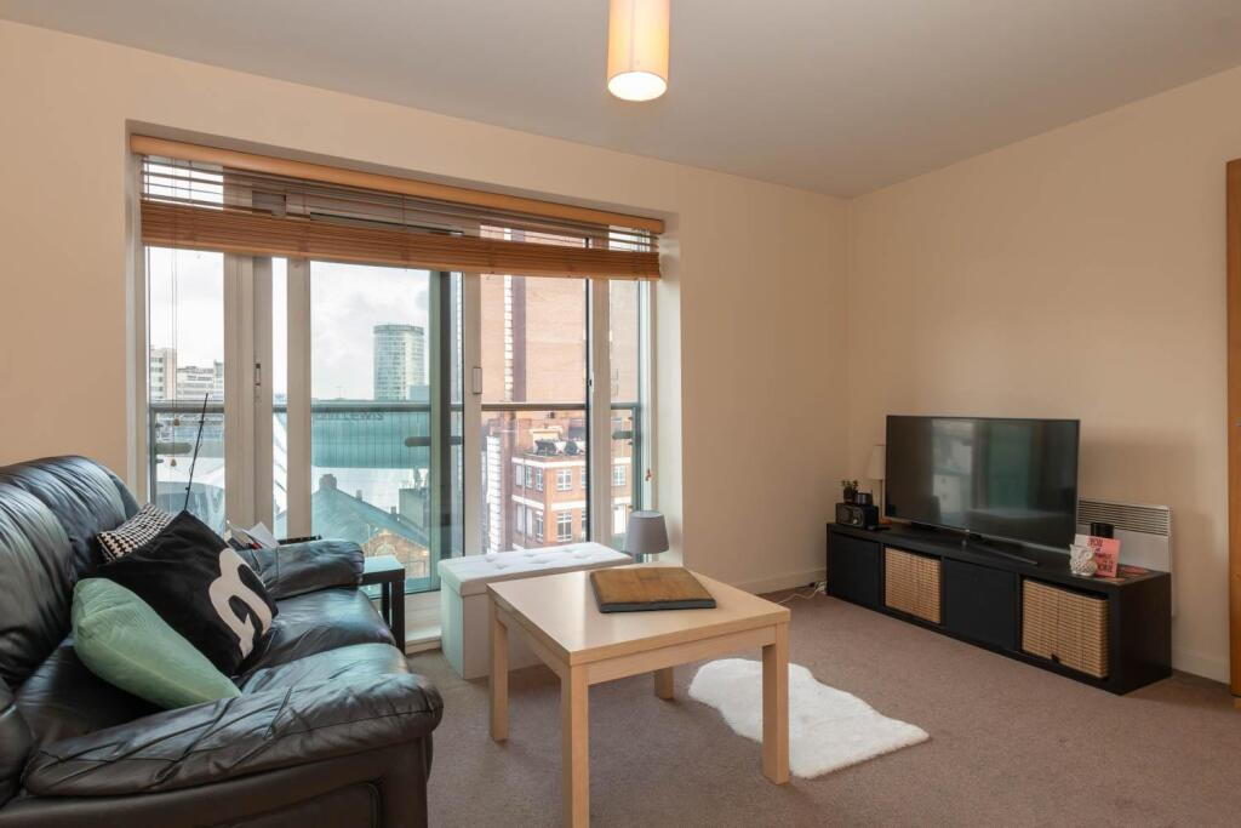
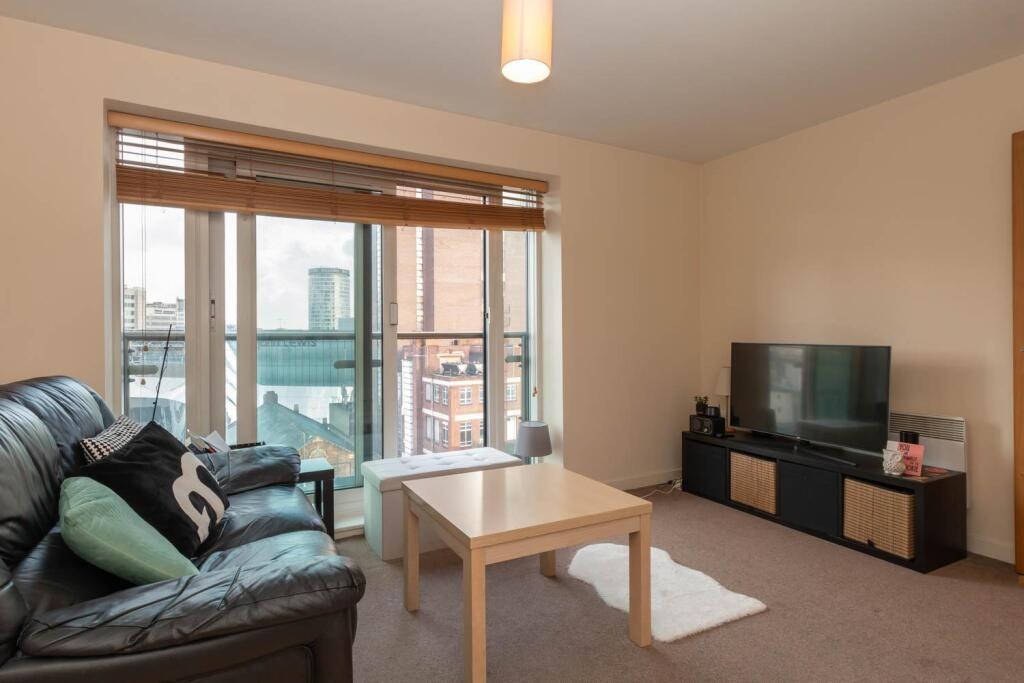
- religious icon [589,566,717,613]
